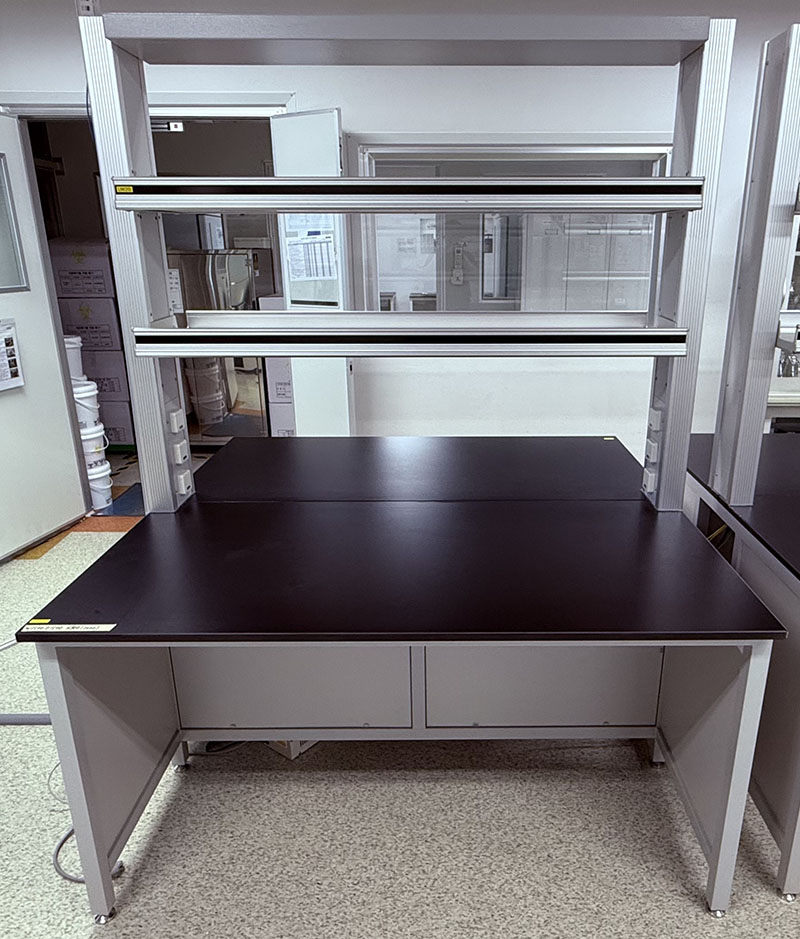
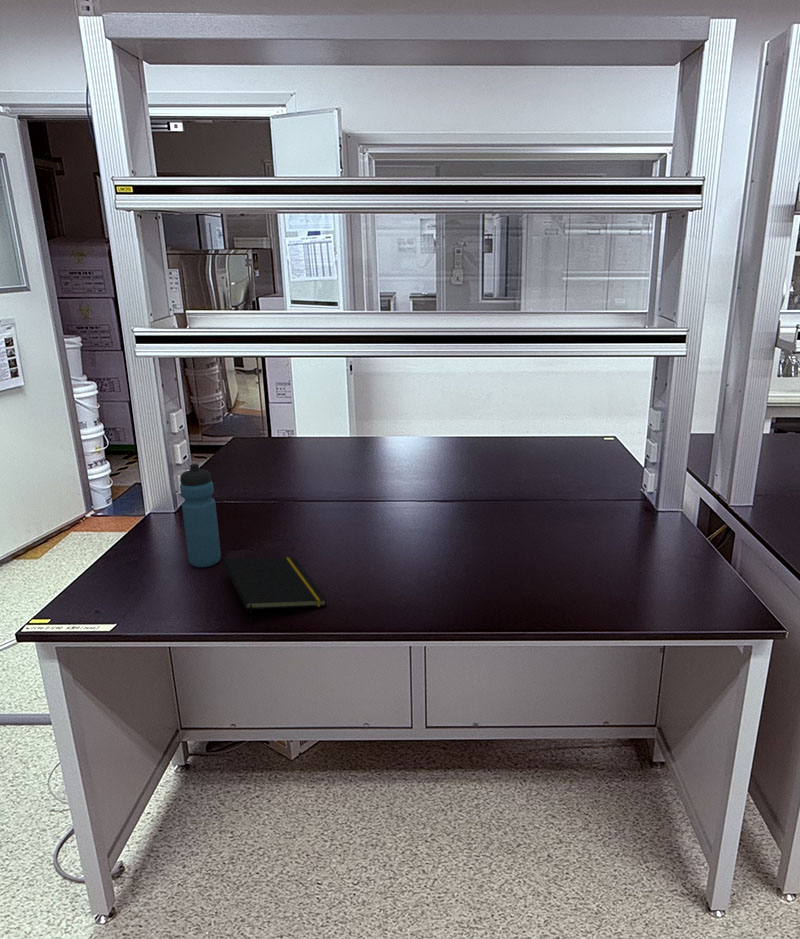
+ water bottle [179,463,222,568]
+ notepad [222,557,328,626]
